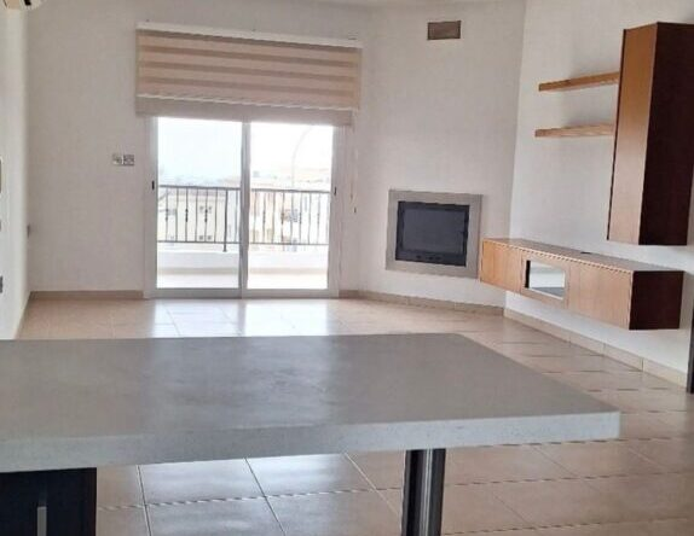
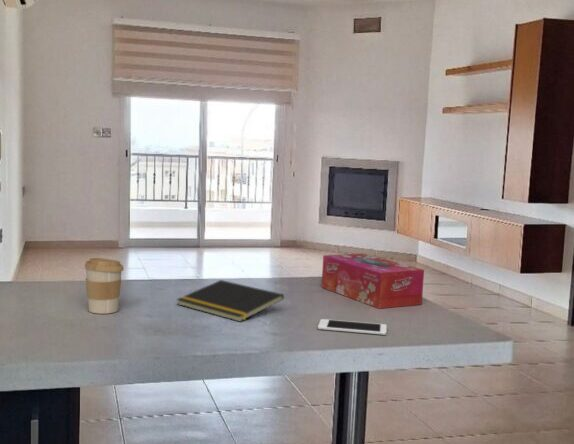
+ tissue box [321,253,425,310]
+ coffee cup [83,257,125,315]
+ notepad [175,279,285,323]
+ cell phone [317,318,388,336]
